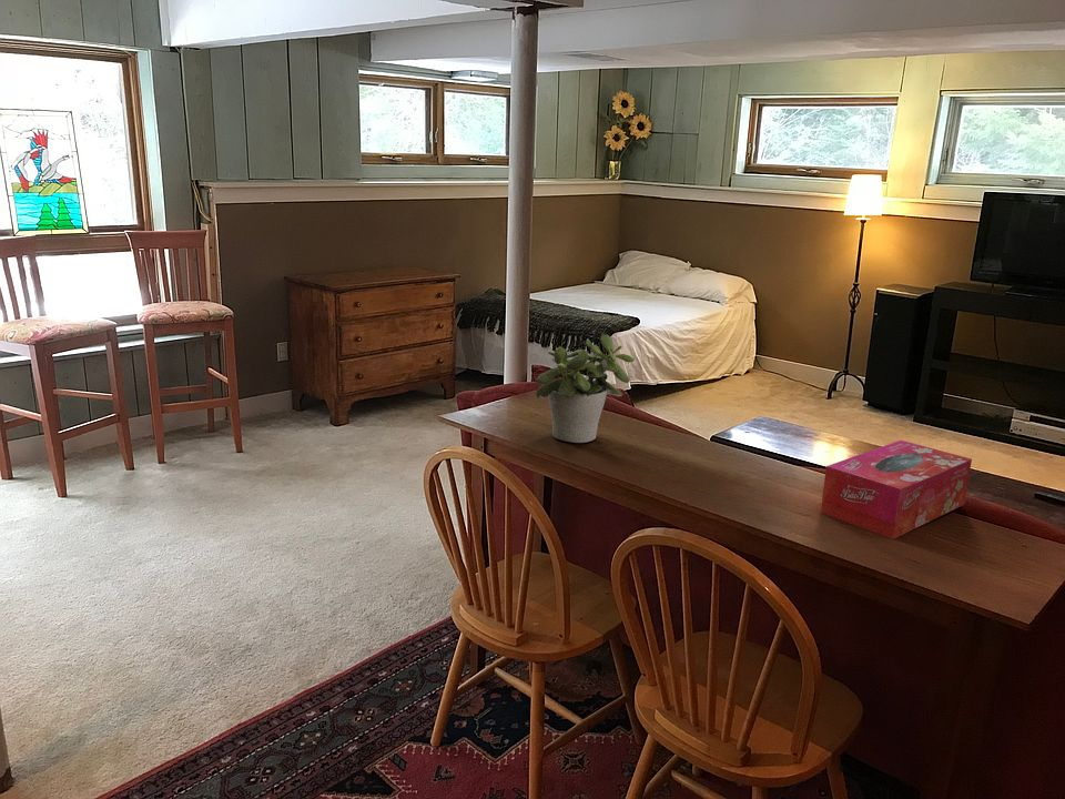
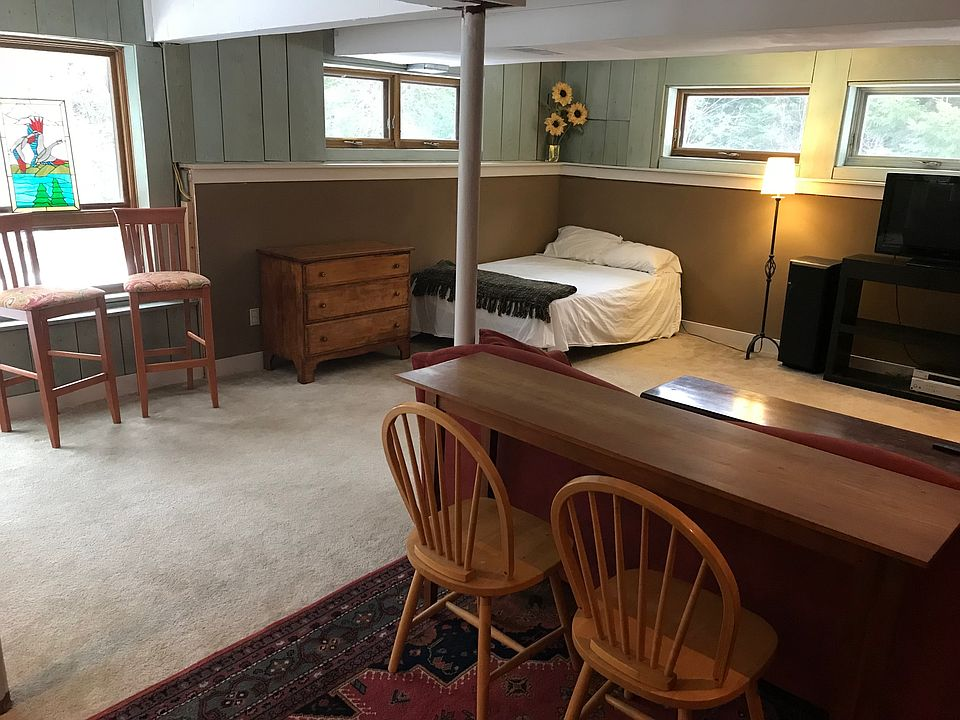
- potted plant [535,333,636,444]
- tissue box [820,439,973,540]
